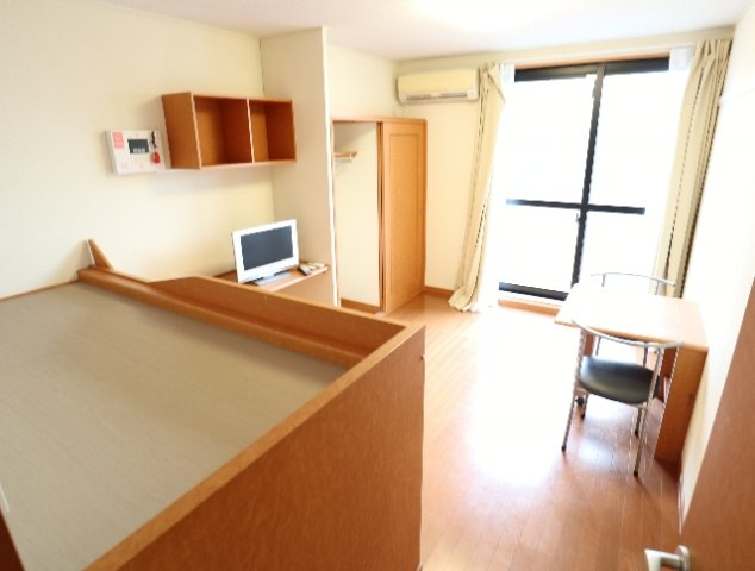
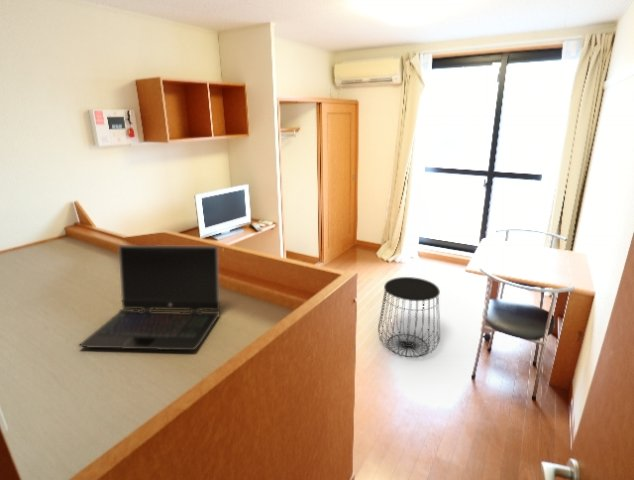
+ laptop computer [77,244,221,351]
+ side table [377,276,441,358]
